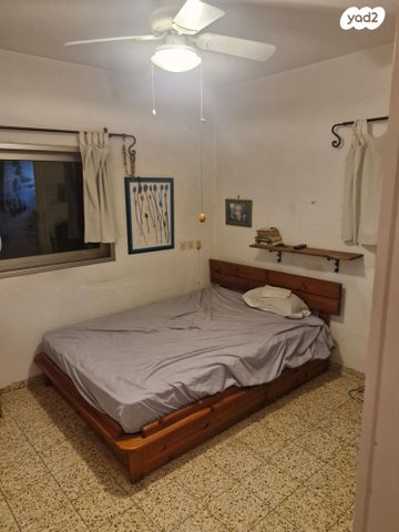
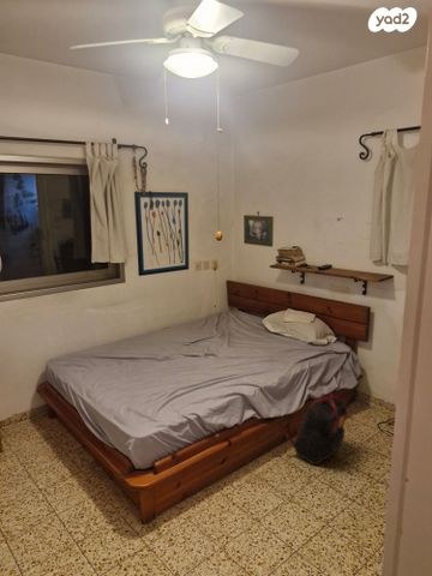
+ backpack [284,391,350,466]
